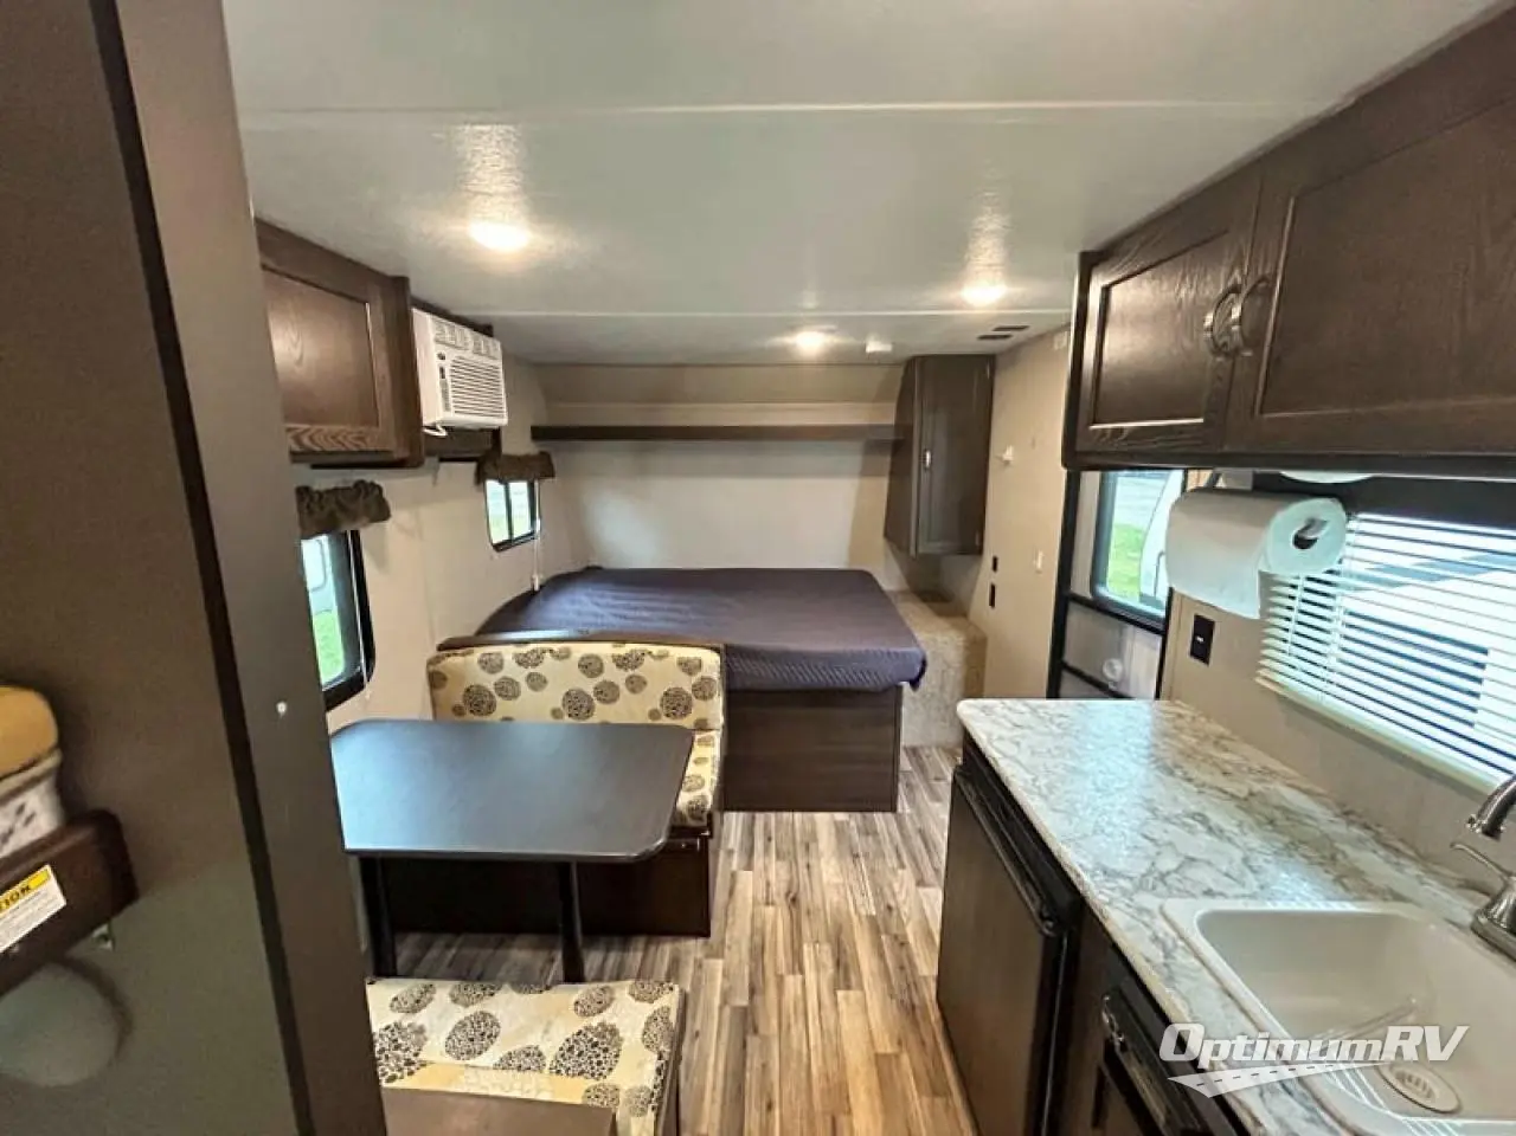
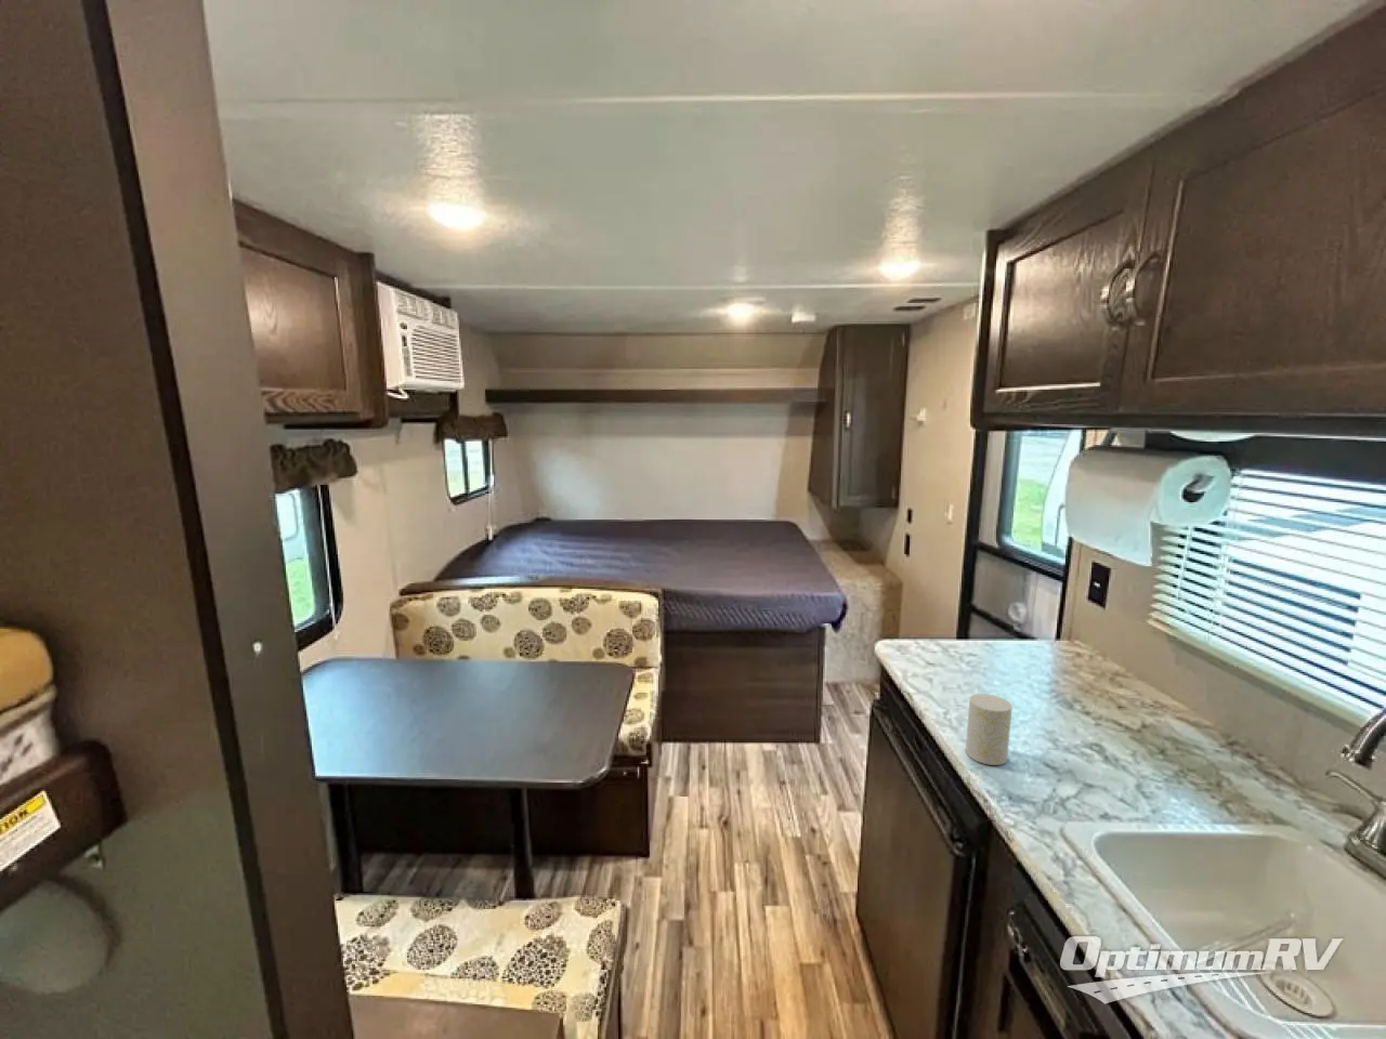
+ cup [965,693,1014,766]
